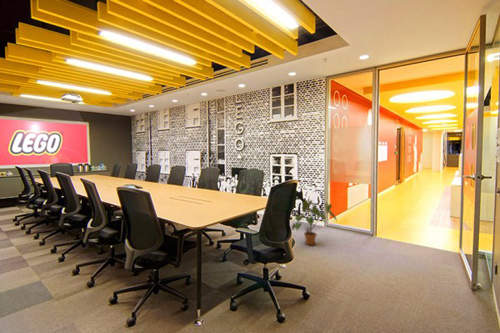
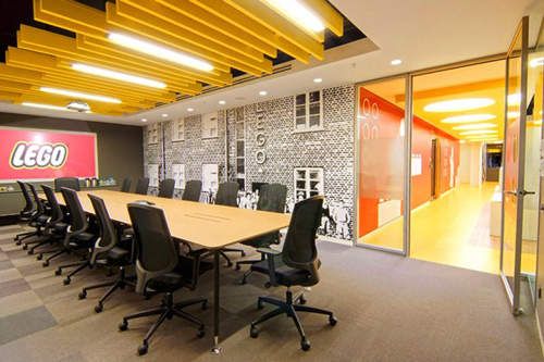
- house plant [291,199,338,246]
